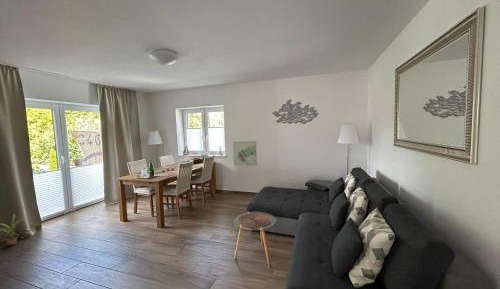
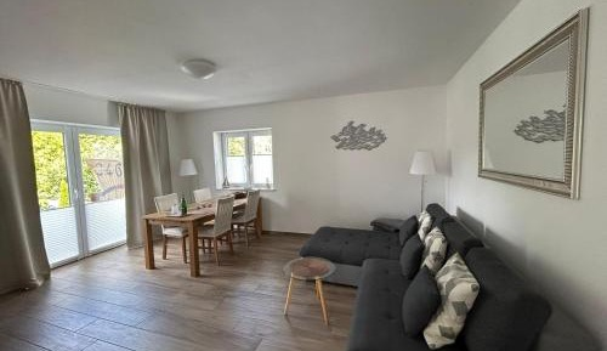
- wall art [232,140,258,167]
- potted plant [0,213,25,247]
